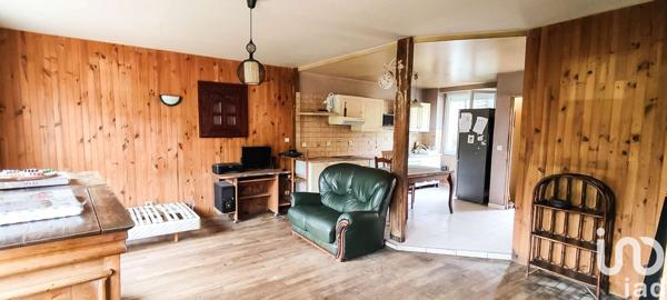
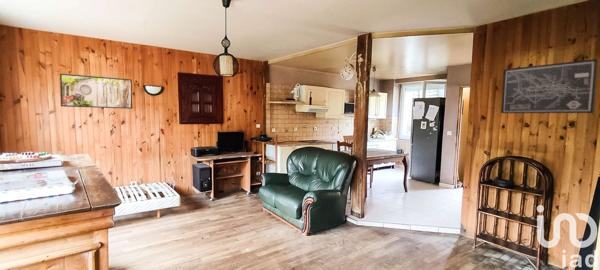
+ wall art [500,58,599,114]
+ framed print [59,73,133,110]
